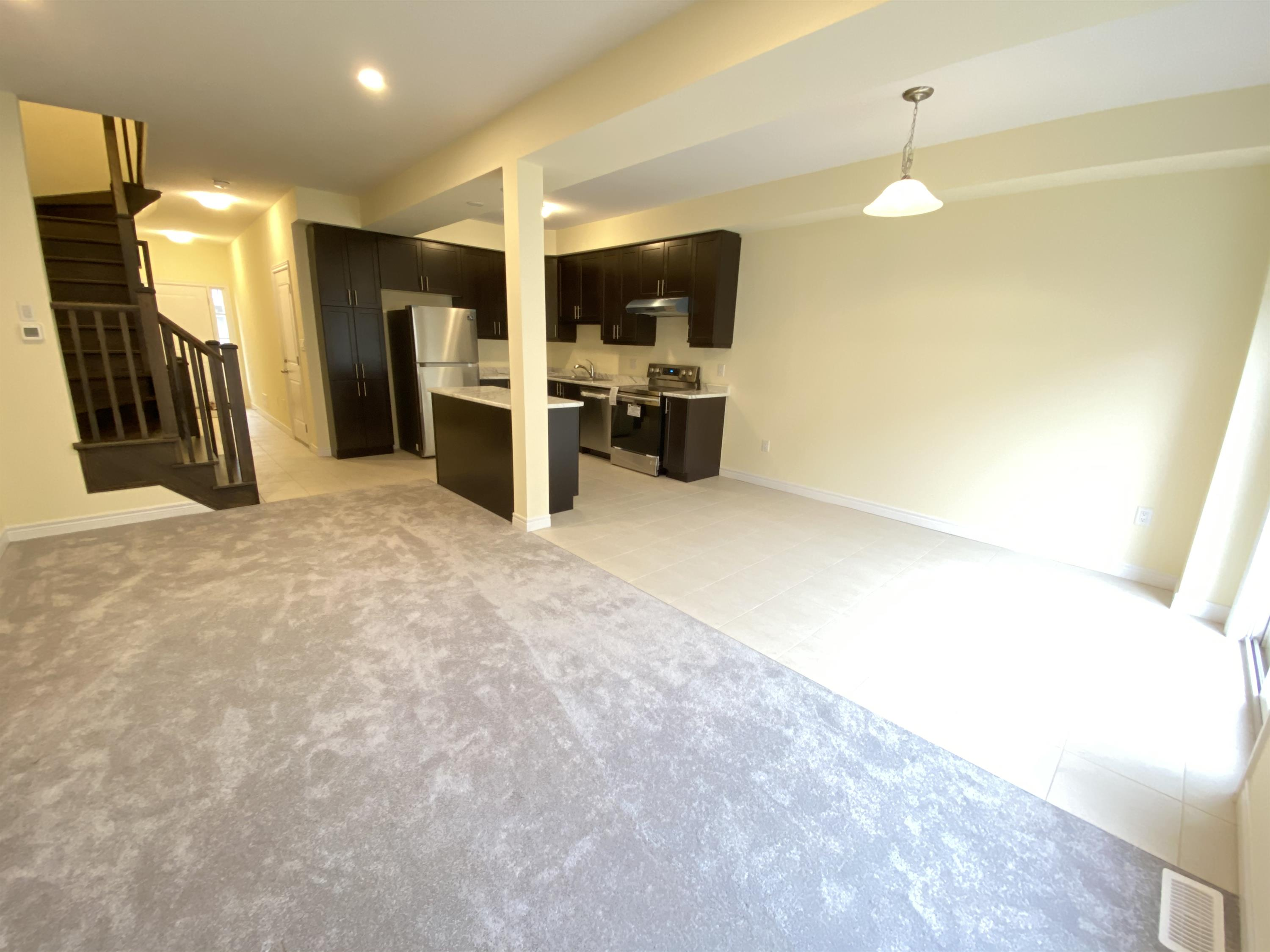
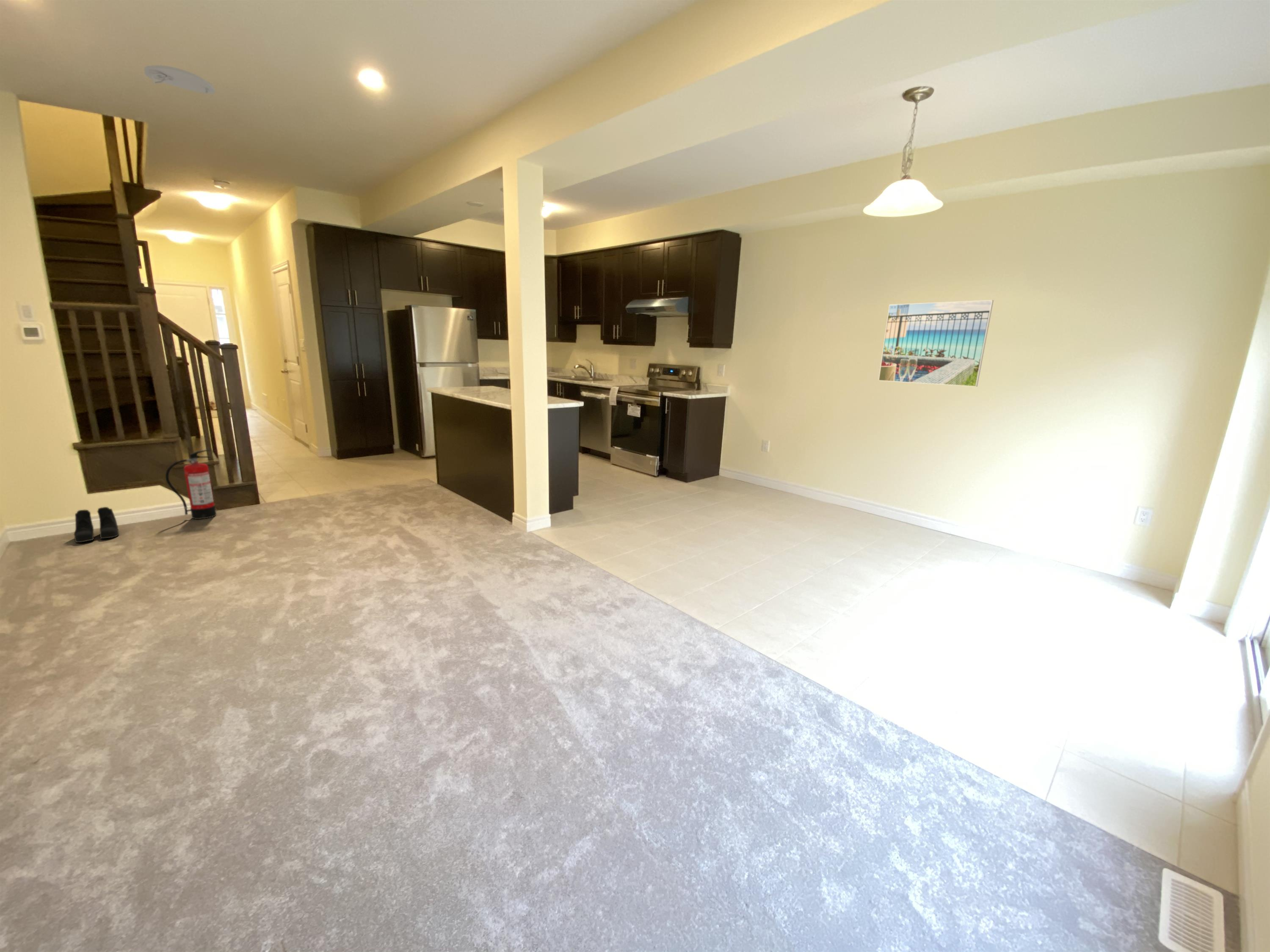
+ smoke detector [144,65,215,95]
+ fire extinguisher [165,448,217,520]
+ boots [73,506,119,543]
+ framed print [878,300,994,387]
